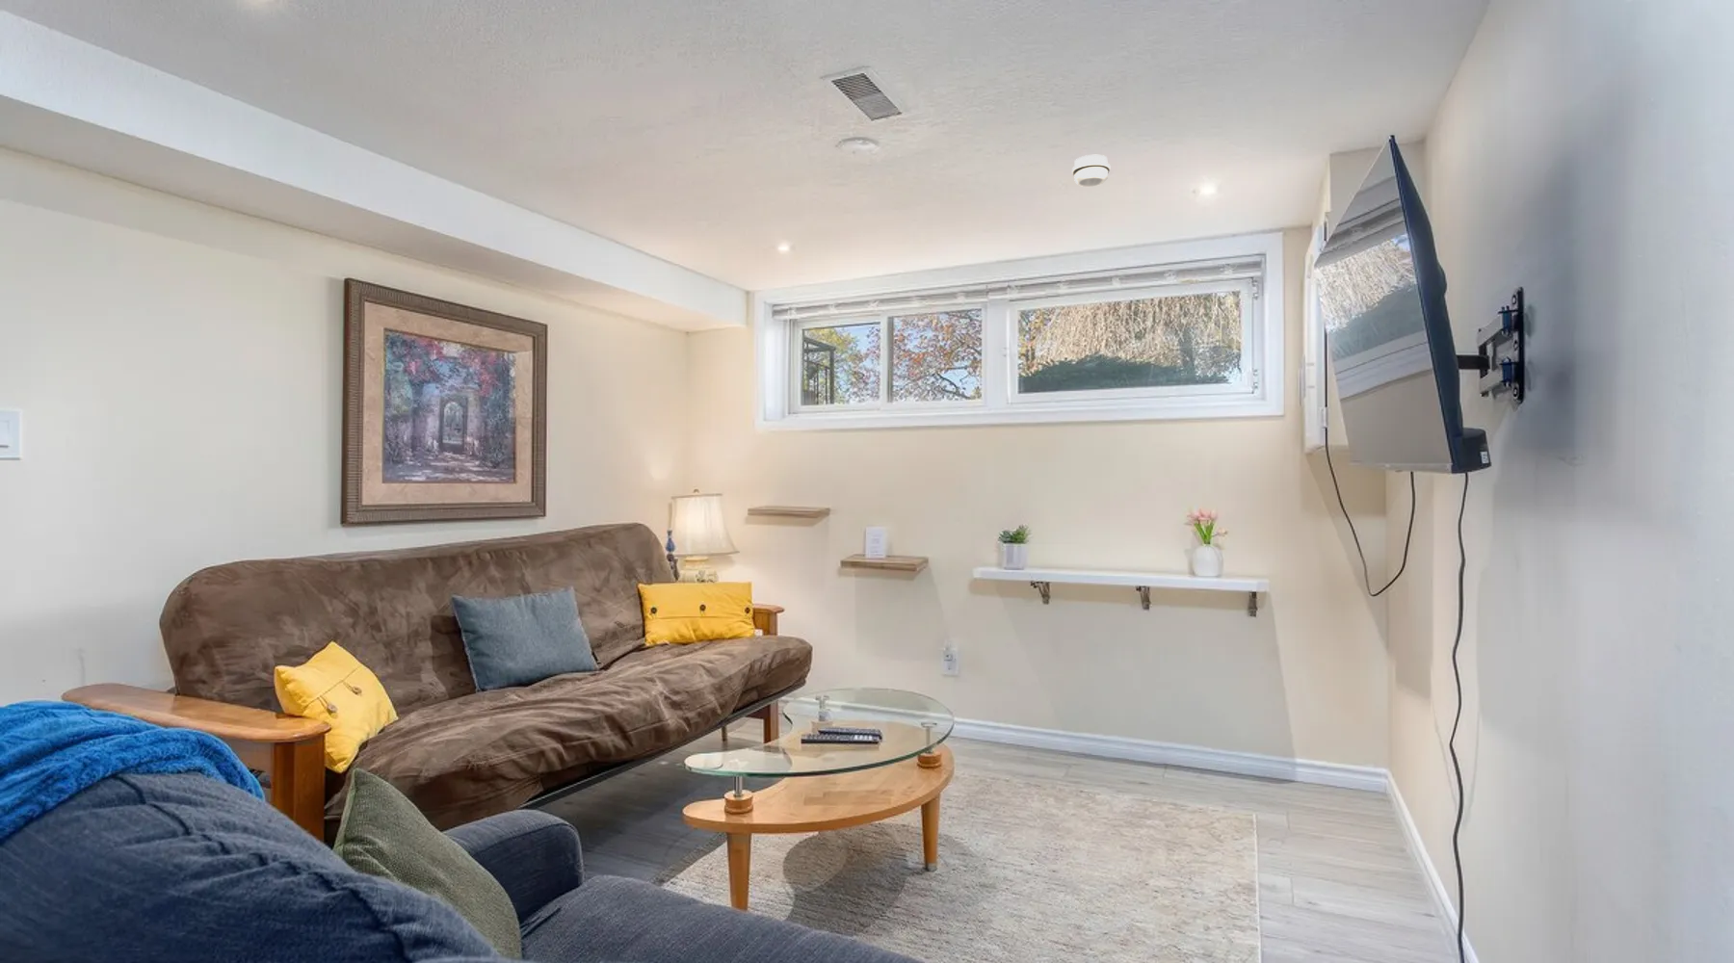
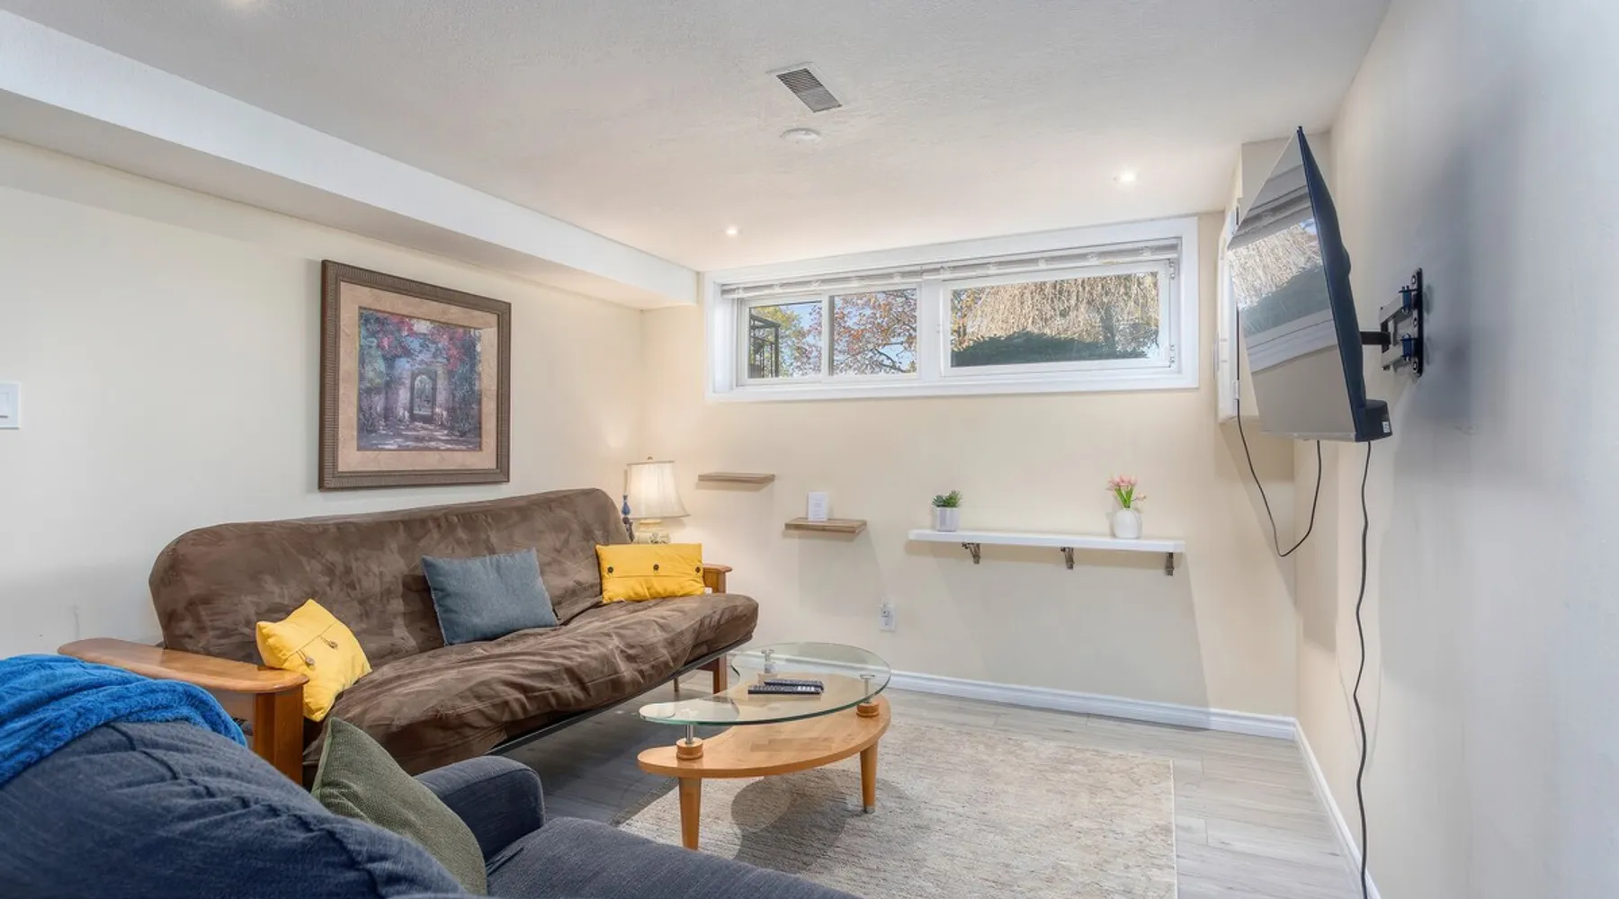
- smoke detector [1071,154,1110,187]
